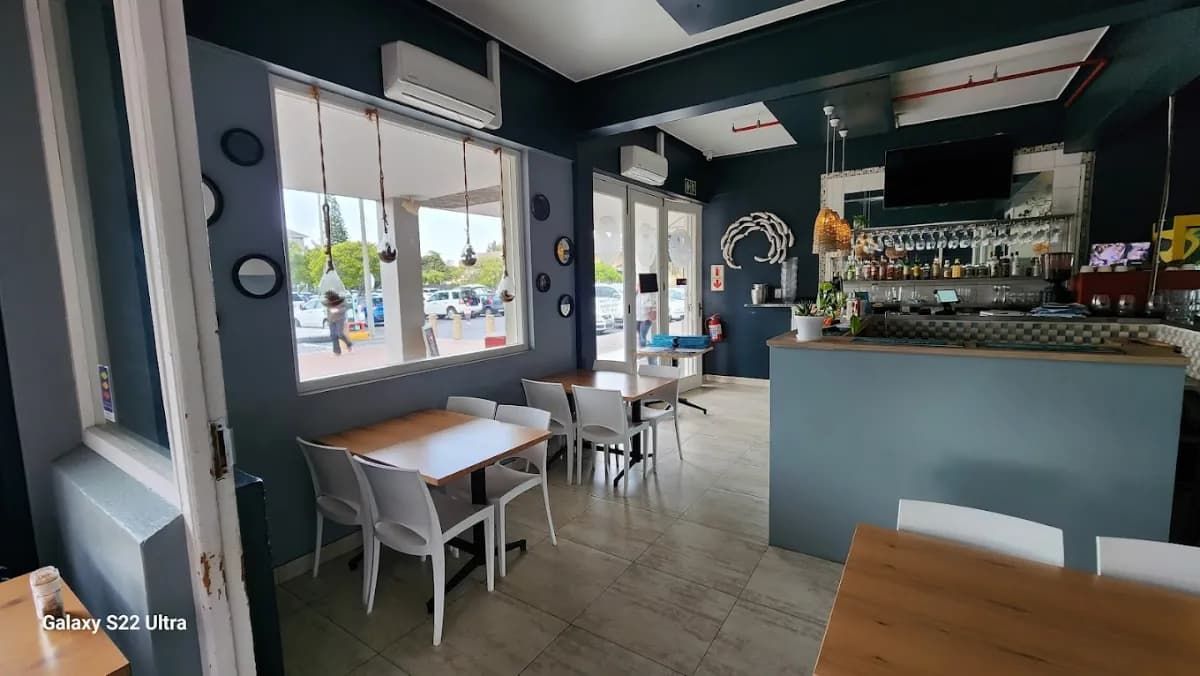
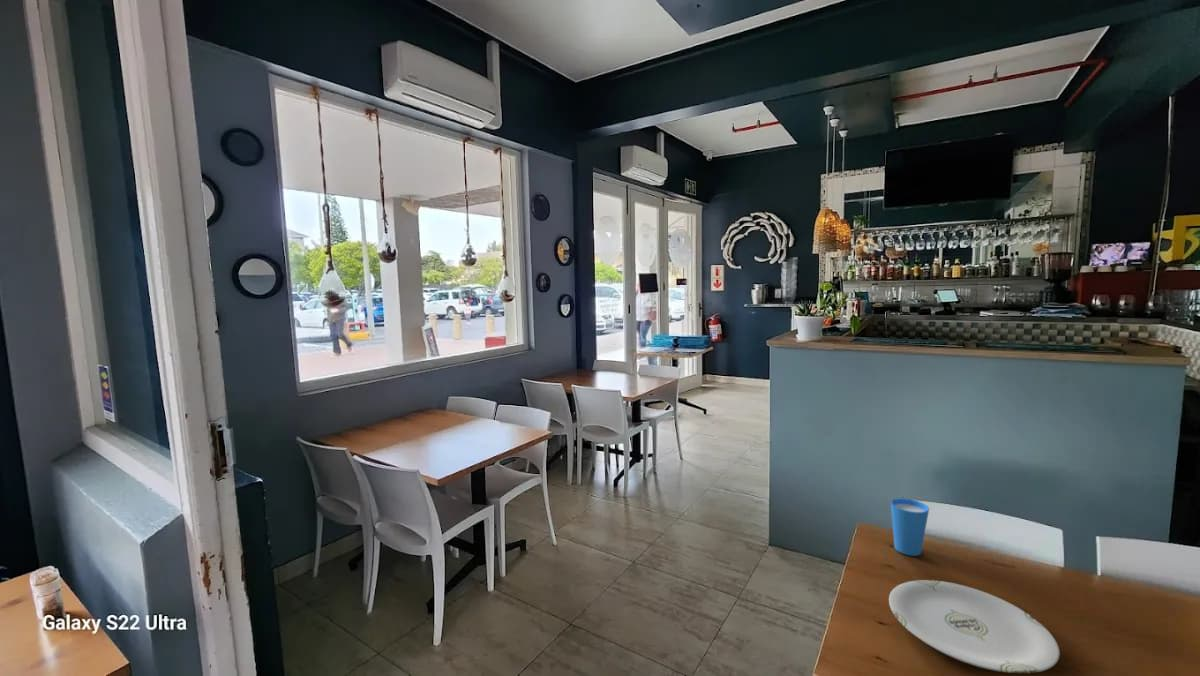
+ cup [890,497,930,557]
+ plate [888,579,1061,674]
